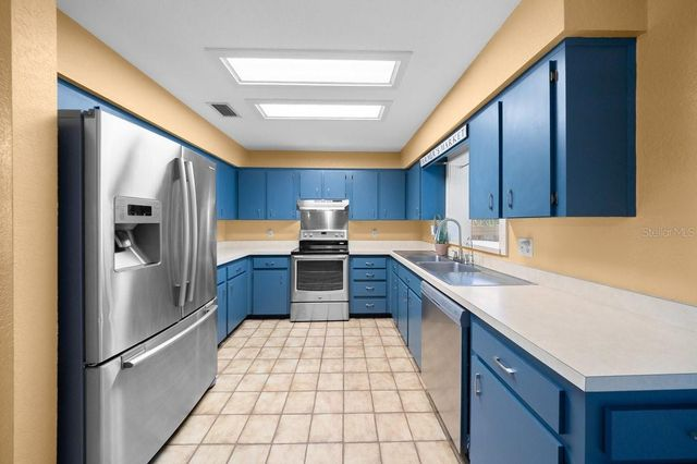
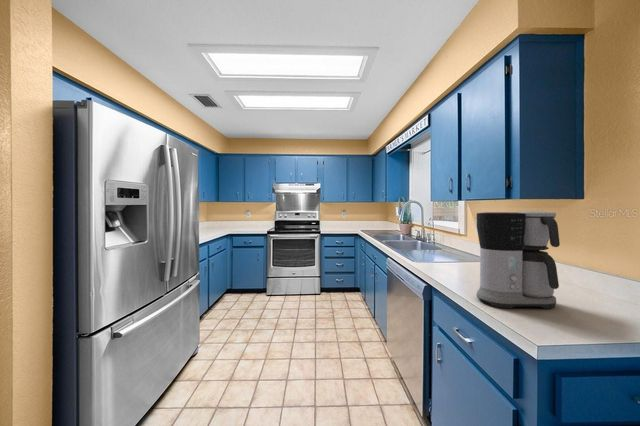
+ coffee maker [475,210,561,309]
